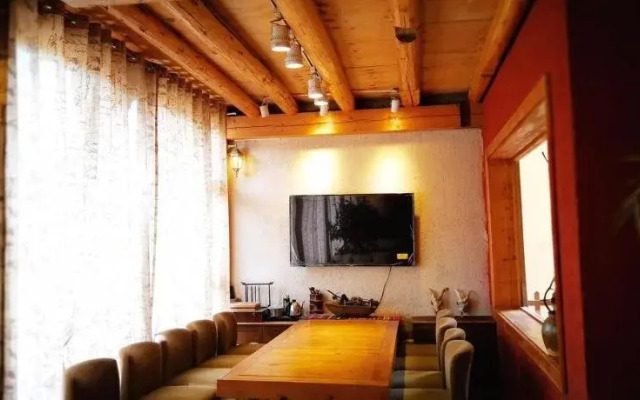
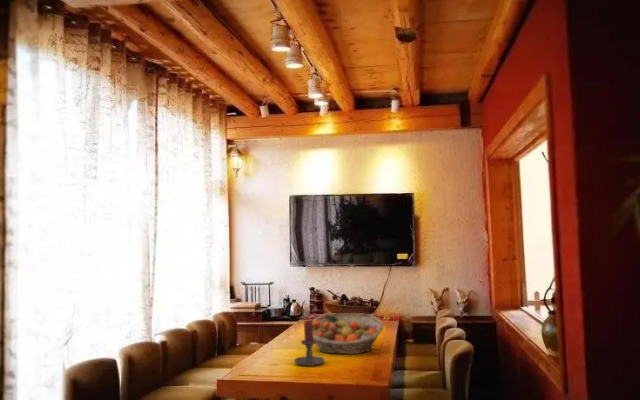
+ candle holder [293,319,326,367]
+ fruit basket [312,312,384,355]
